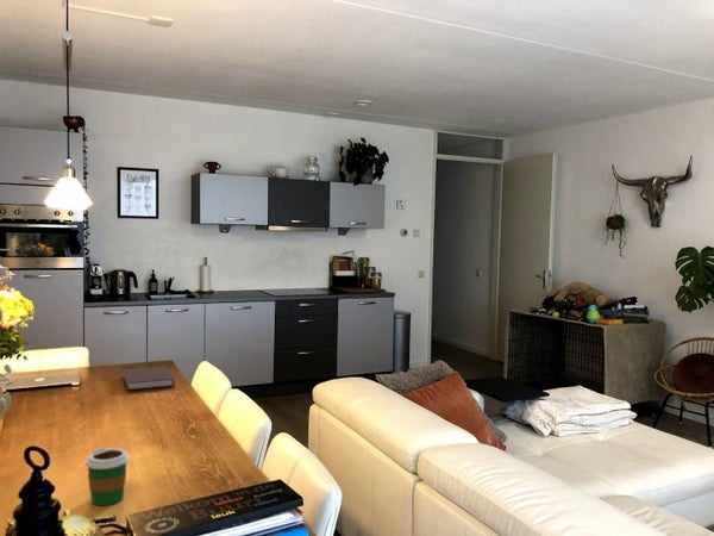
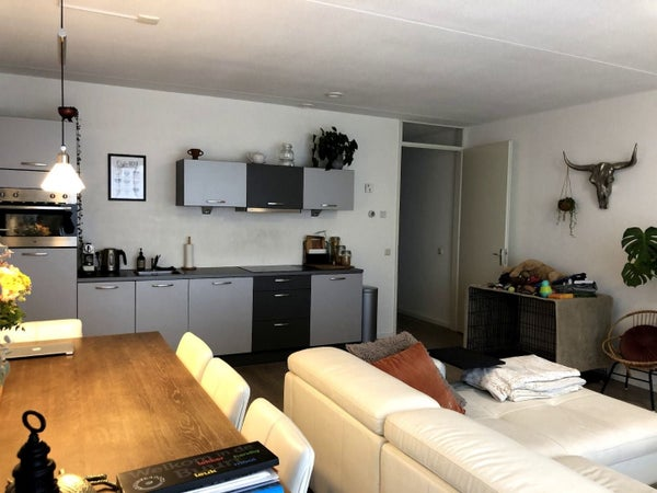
- coffee cup [84,447,131,506]
- notebook [123,366,176,391]
